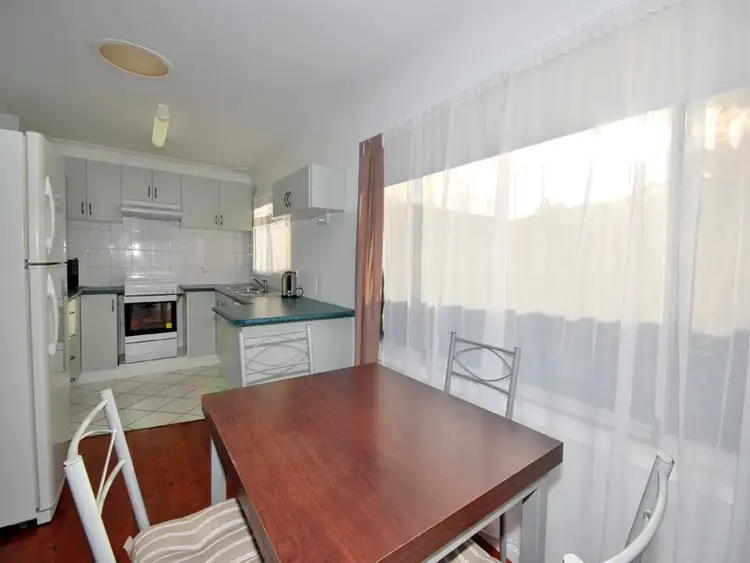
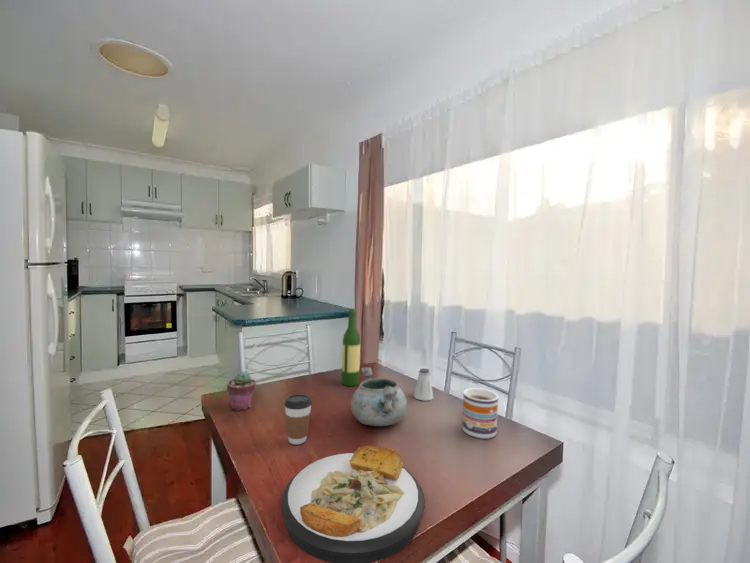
+ plate [280,444,426,563]
+ decorative bowl [350,366,408,427]
+ mug [461,387,499,440]
+ wine bottle [341,308,361,387]
+ coffee cup [283,393,313,445]
+ saltshaker [413,367,434,402]
+ potted succulent [226,370,257,411]
